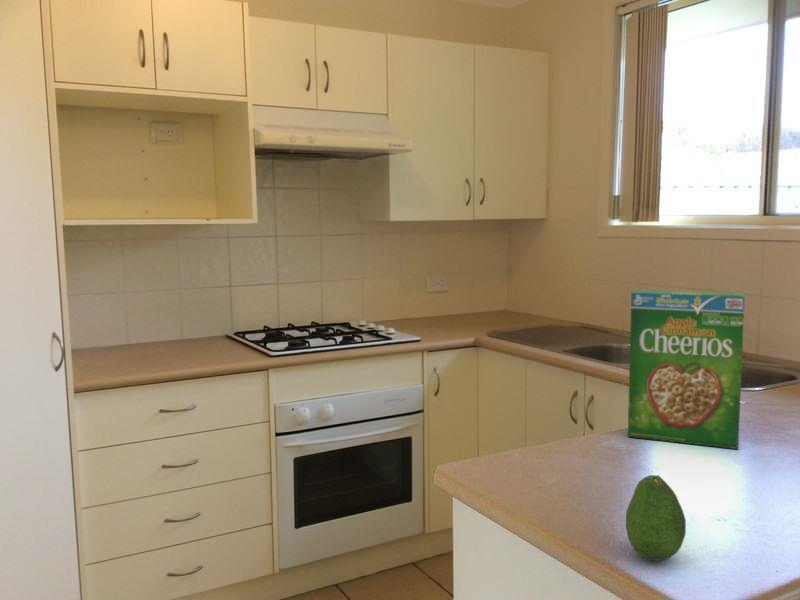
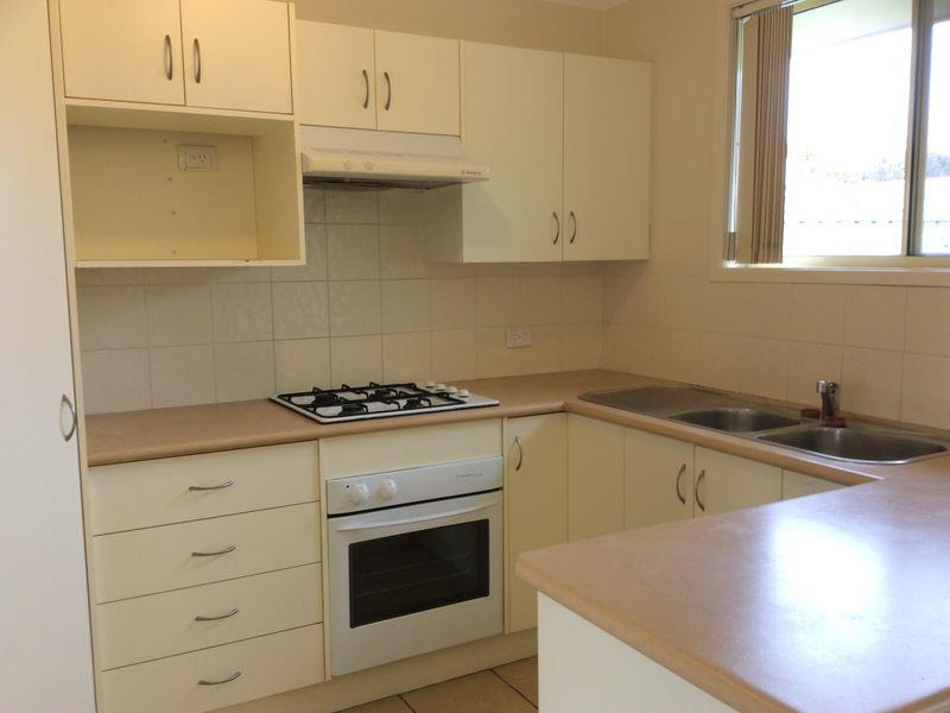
- fruit [625,474,687,562]
- cereal box [627,289,746,450]
